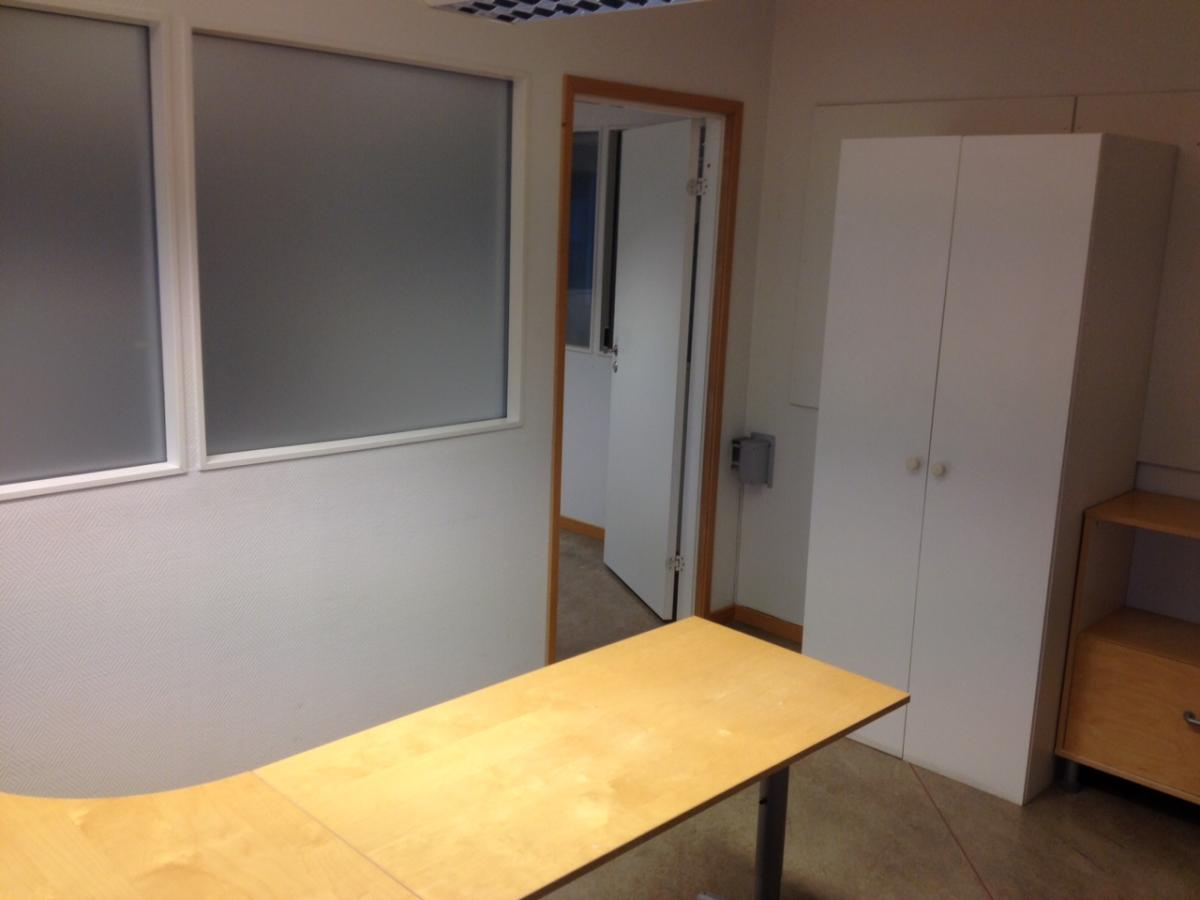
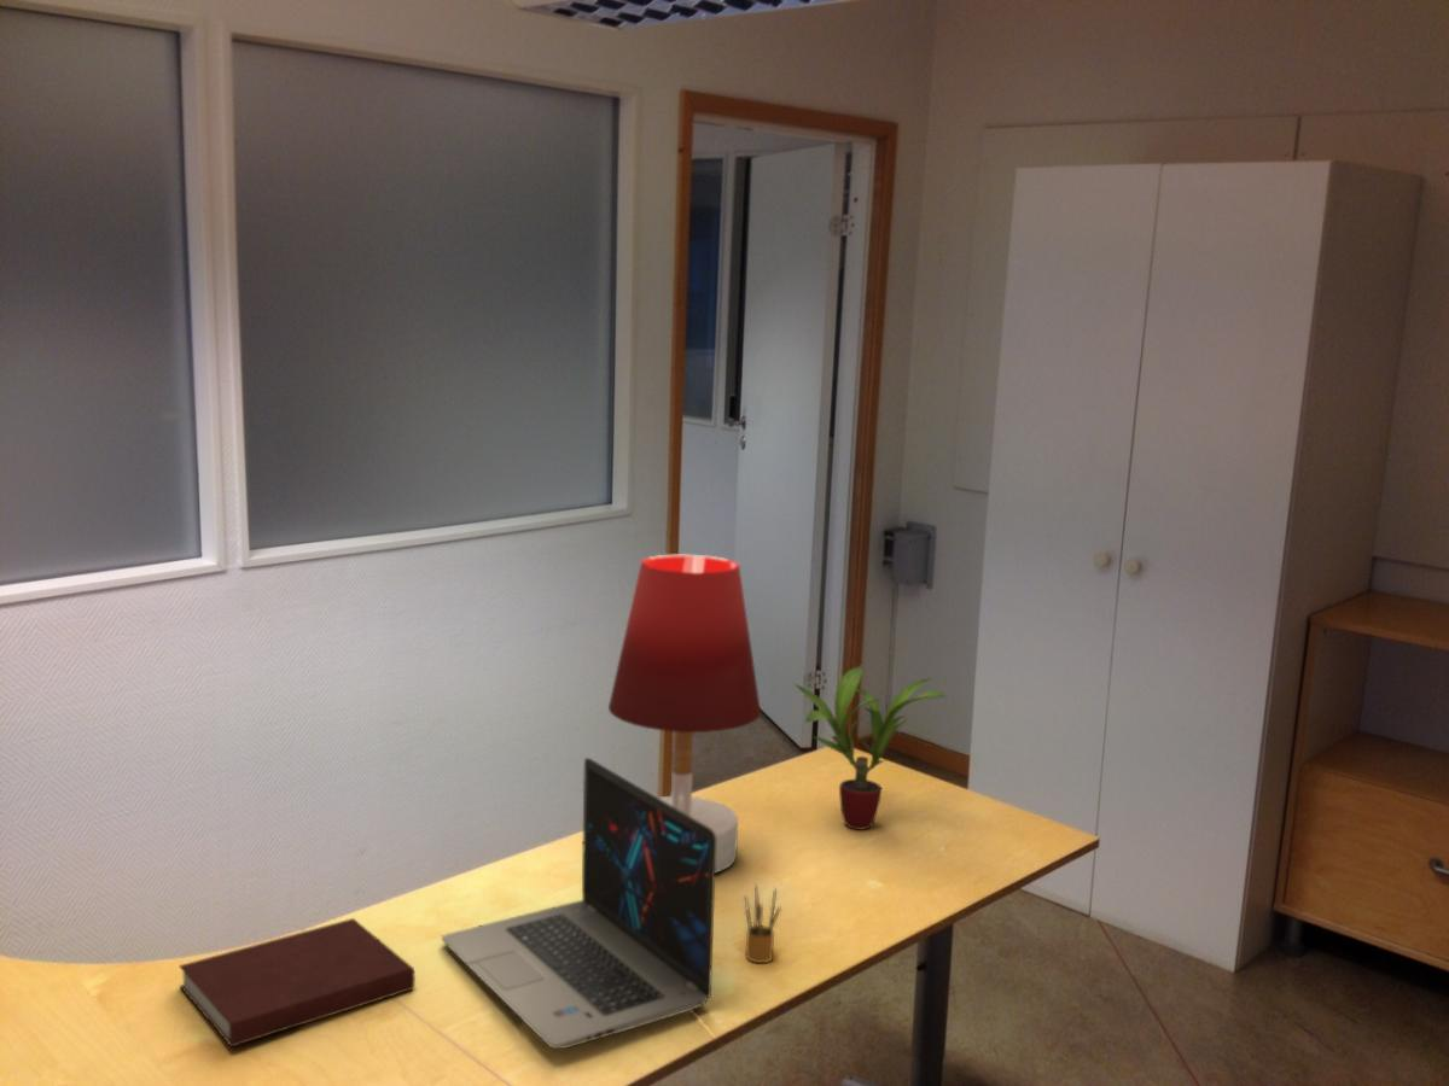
+ potted plant [792,664,947,831]
+ pencil box [743,883,782,964]
+ laptop [441,757,716,1050]
+ notebook [178,917,417,1049]
+ table lamp [607,554,762,874]
